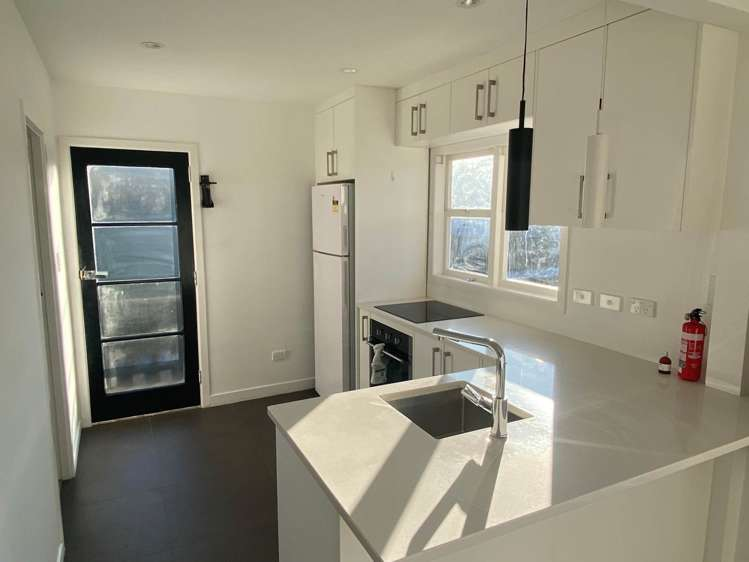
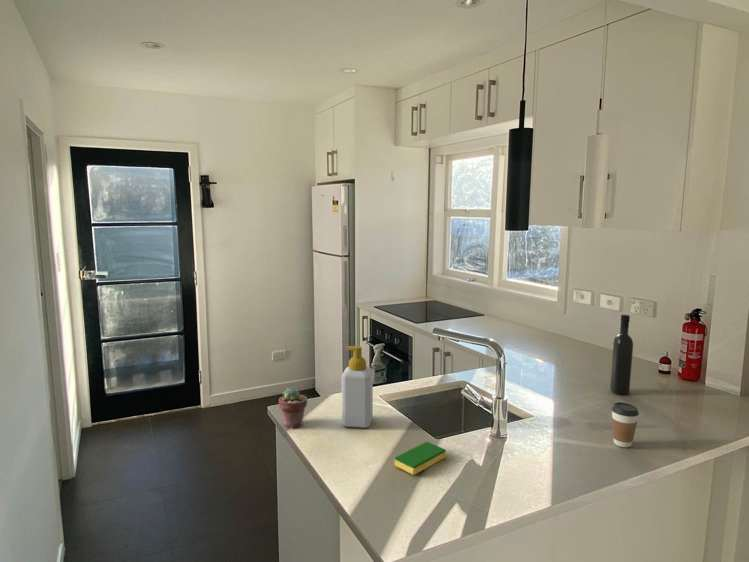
+ coffee cup [611,401,640,448]
+ soap bottle [341,345,374,429]
+ potted succulent [278,387,308,429]
+ dish sponge [394,441,447,476]
+ wine bottle [609,314,634,395]
